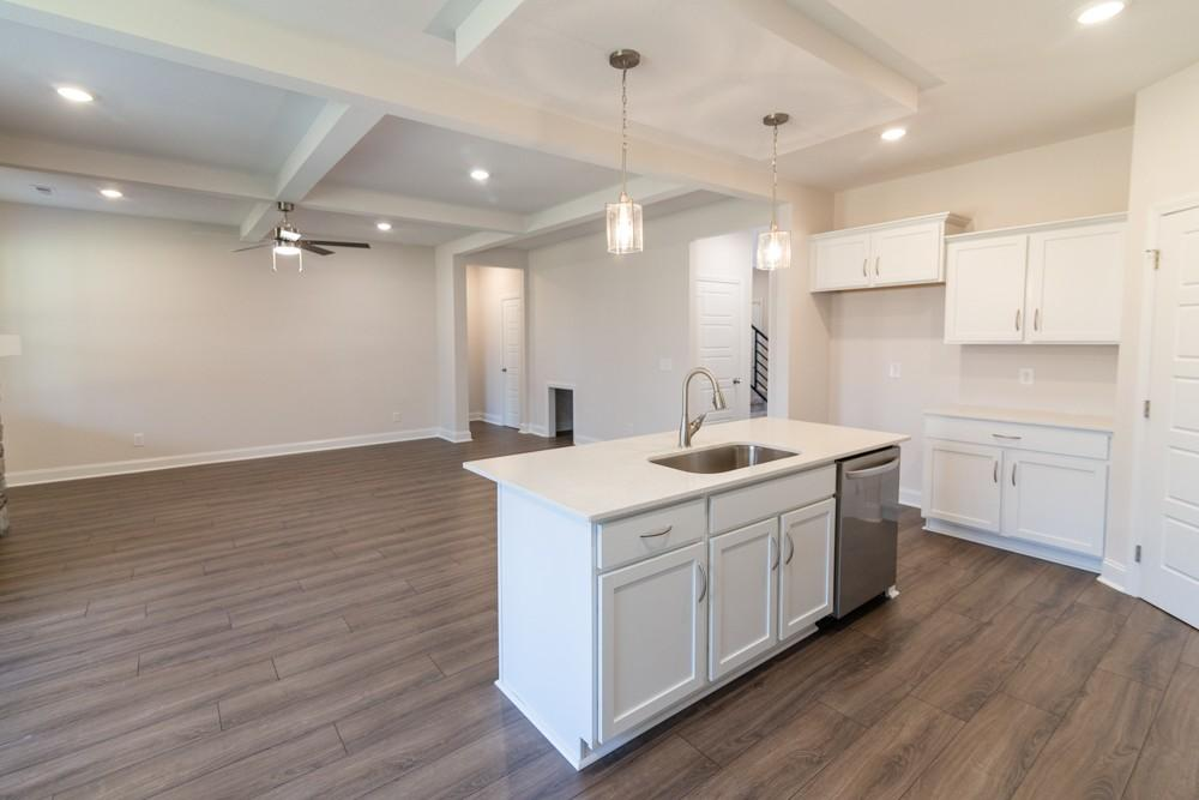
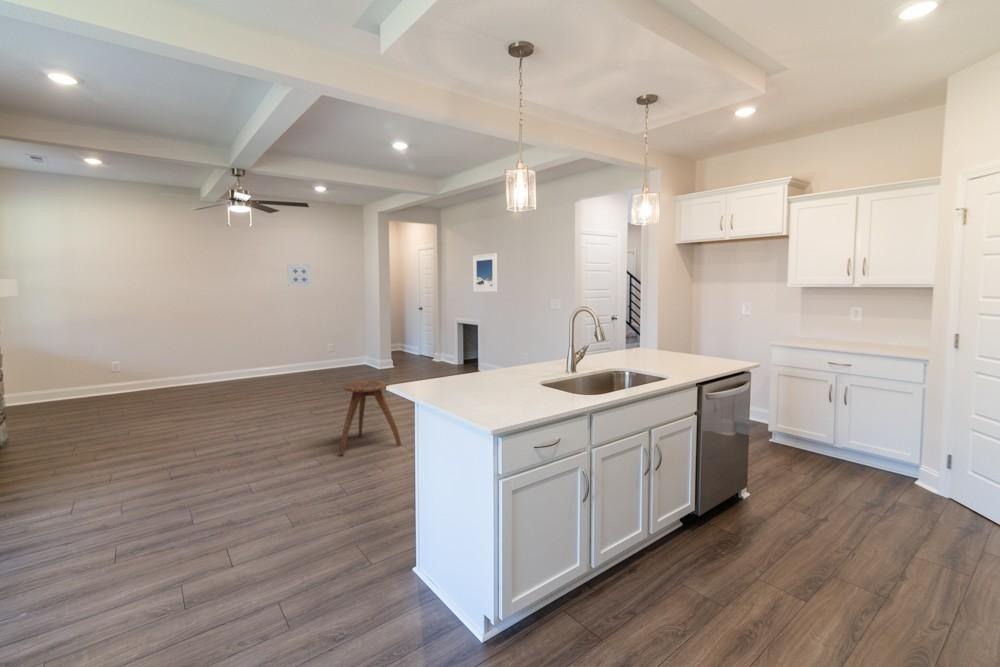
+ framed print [472,252,498,293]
+ stool [338,380,402,456]
+ wall art [286,263,313,287]
